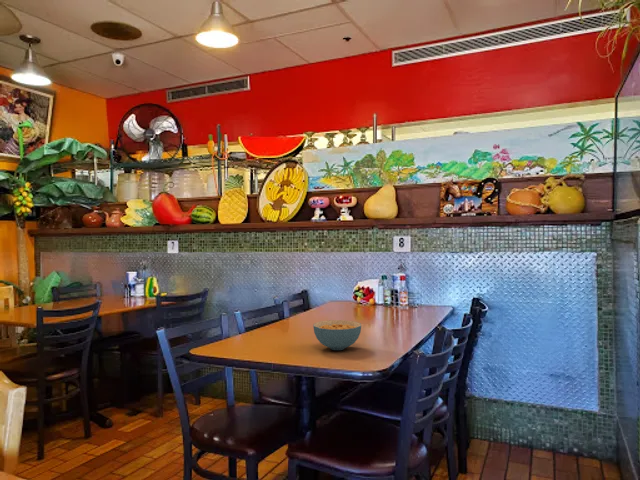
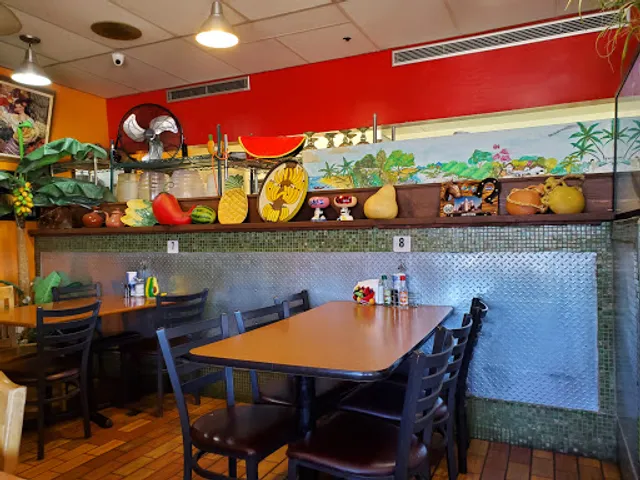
- cereal bowl [312,319,362,351]
